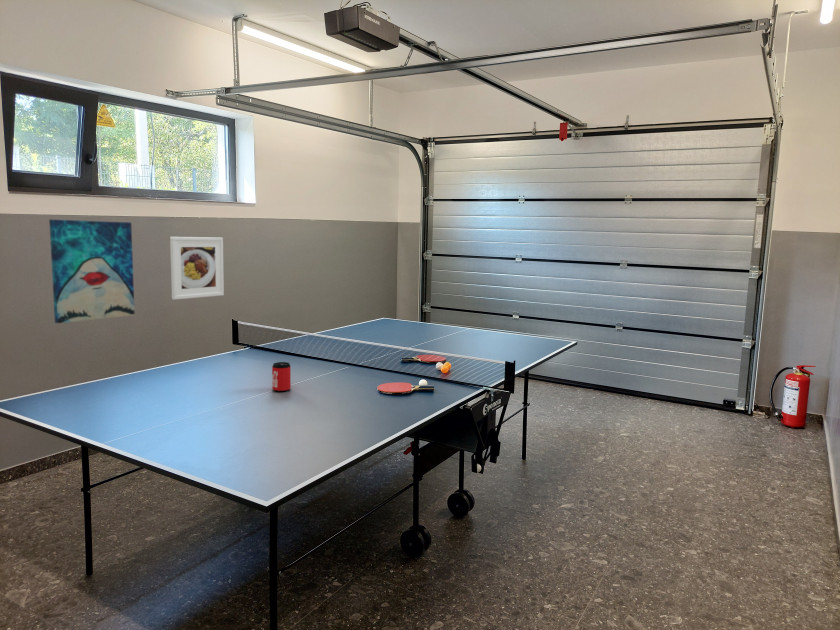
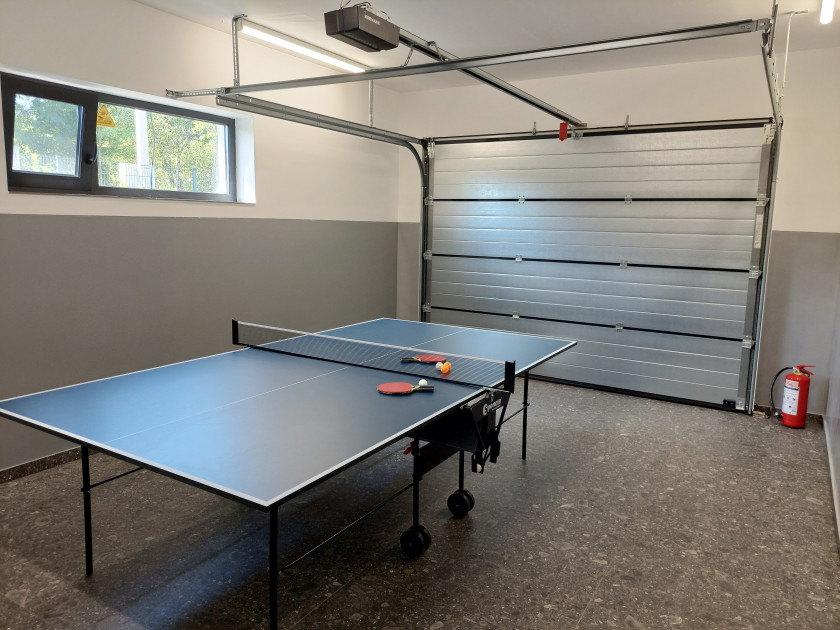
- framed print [169,236,225,300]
- wall art [48,218,136,324]
- can [271,361,292,392]
